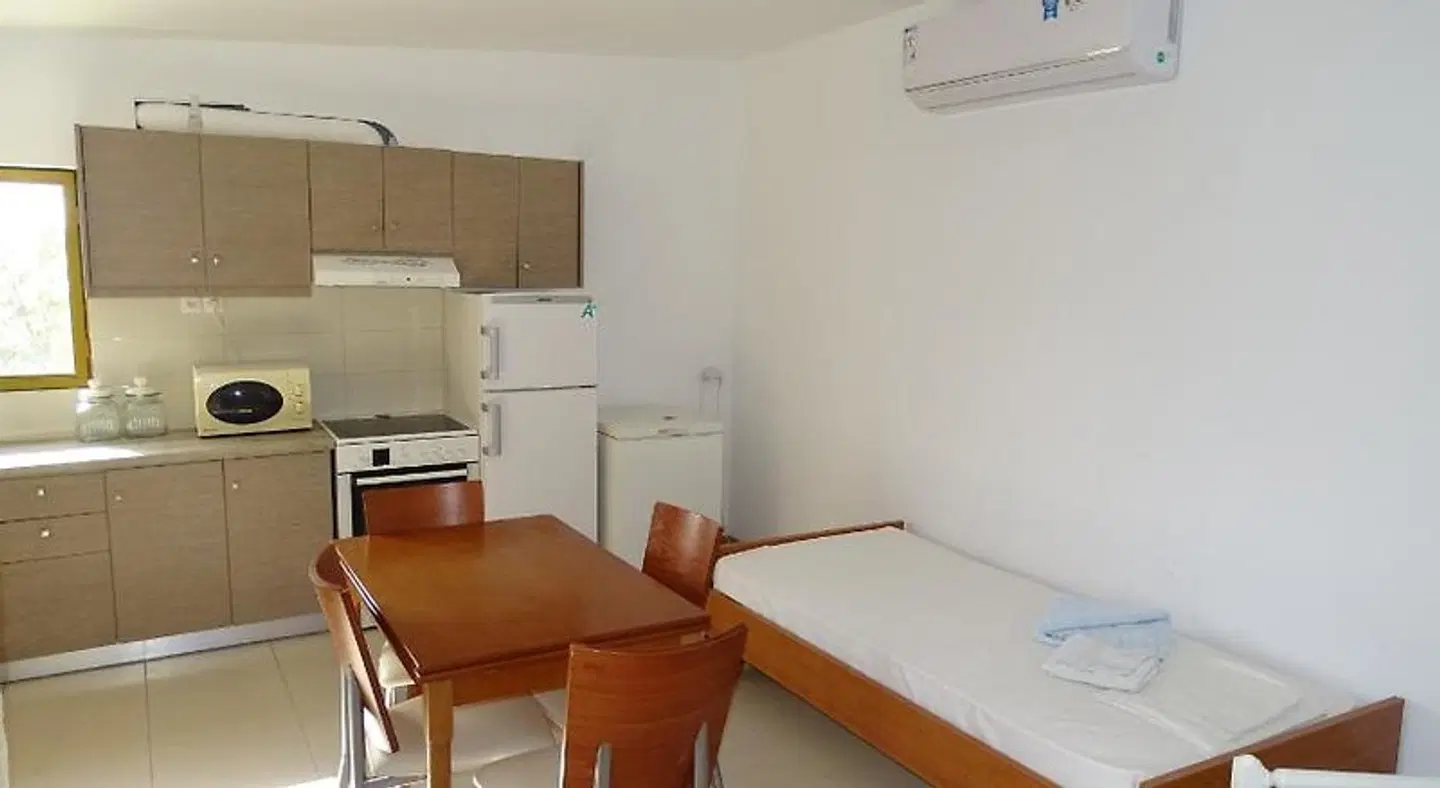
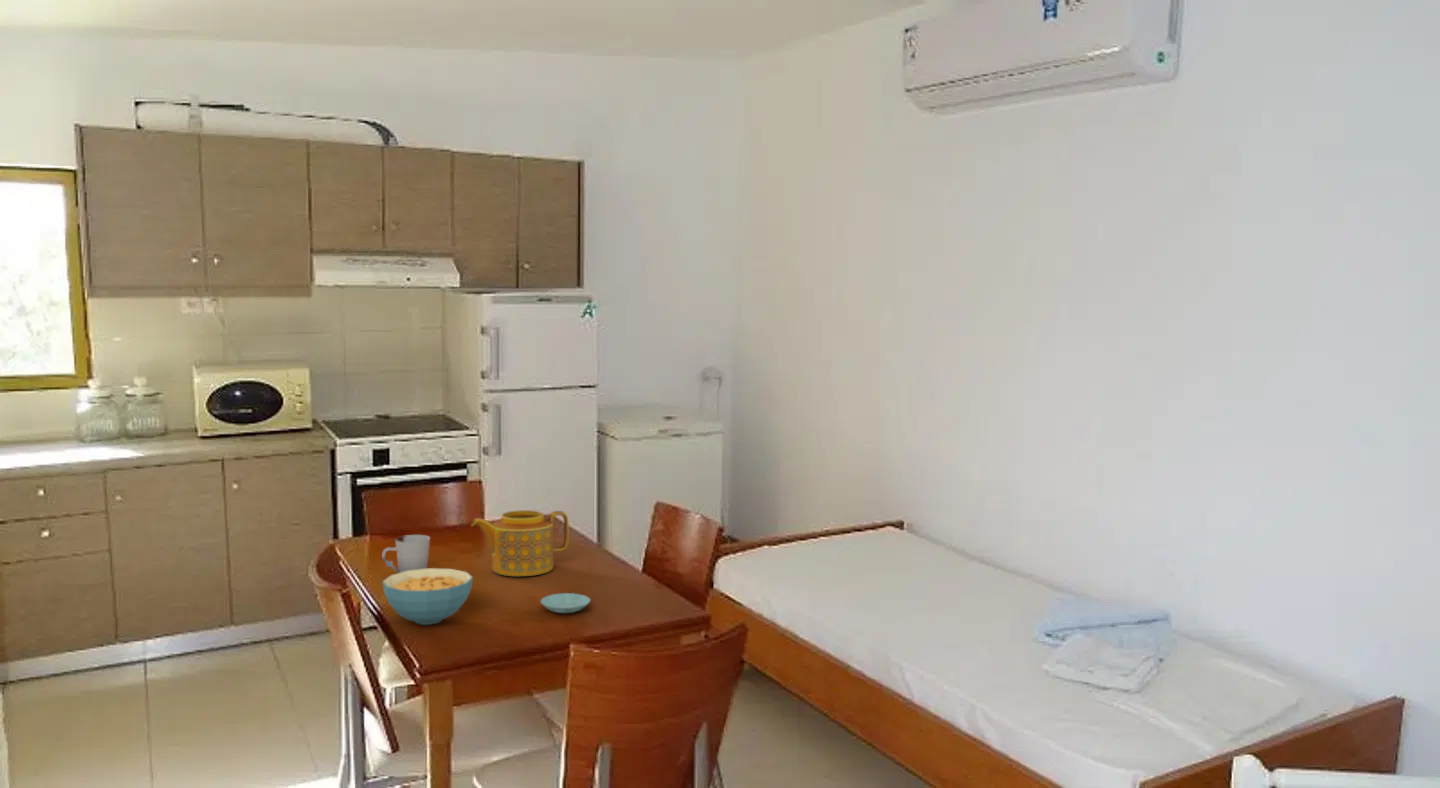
+ teapot [470,509,570,577]
+ cereal bowl [381,567,474,626]
+ cup [381,534,431,573]
+ saucer [540,592,591,614]
